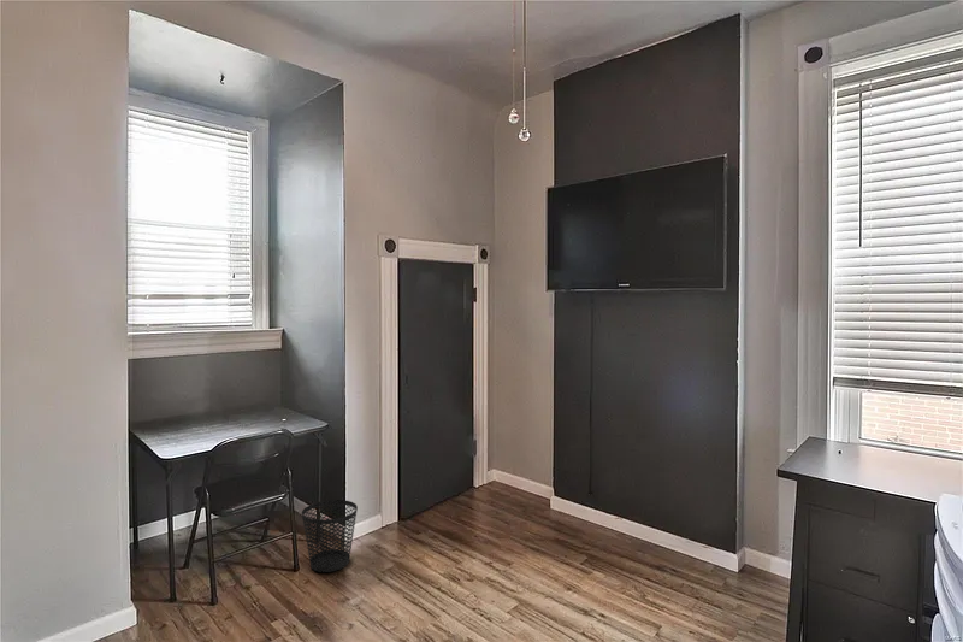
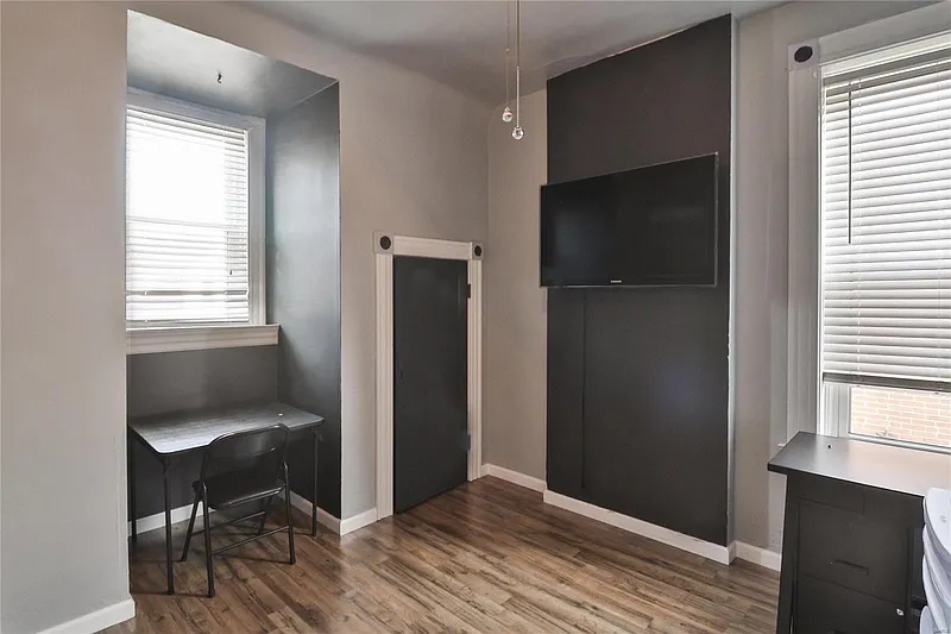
- wastebasket [301,499,359,573]
